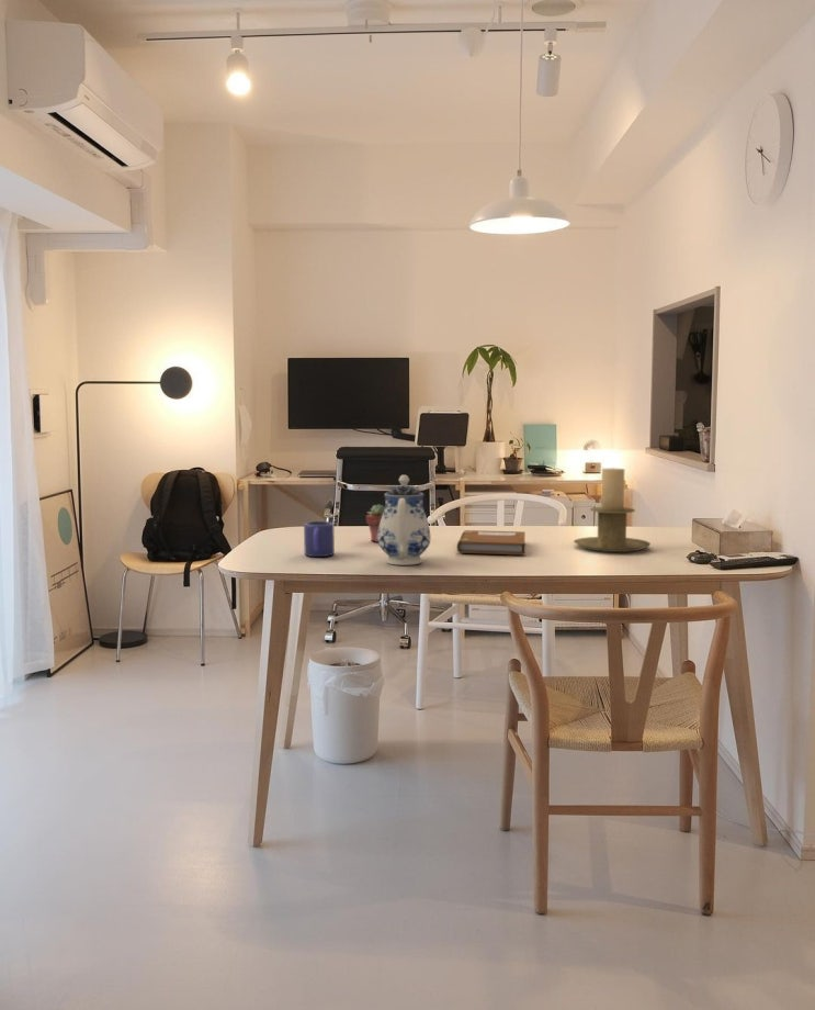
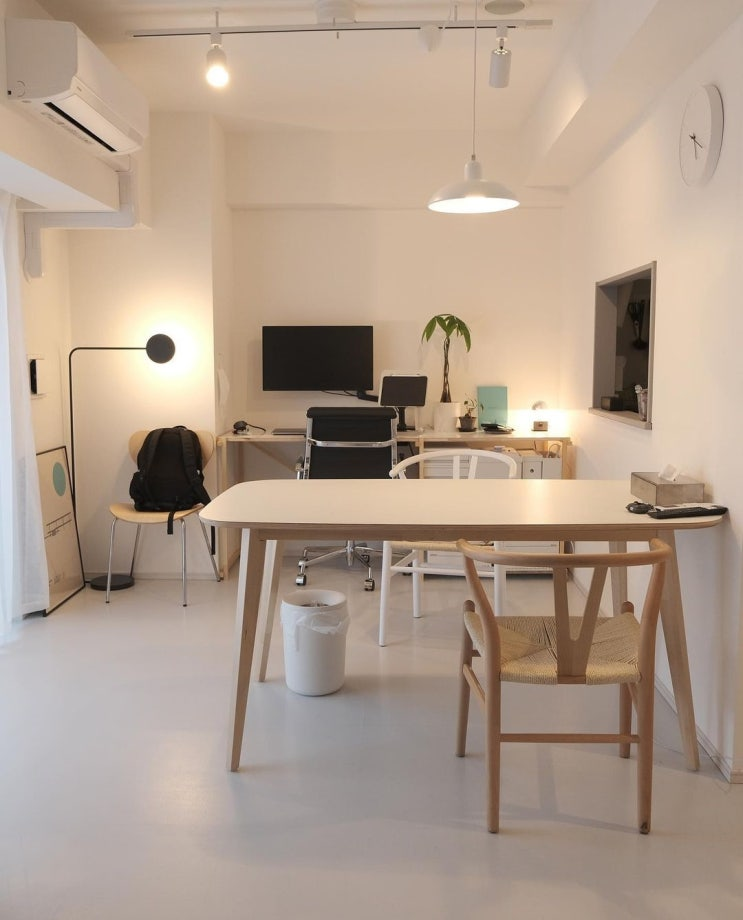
- notebook [456,529,527,556]
- mug [303,520,336,558]
- potted succulent [365,503,385,543]
- candle holder [573,467,652,553]
- teapot [377,474,432,566]
